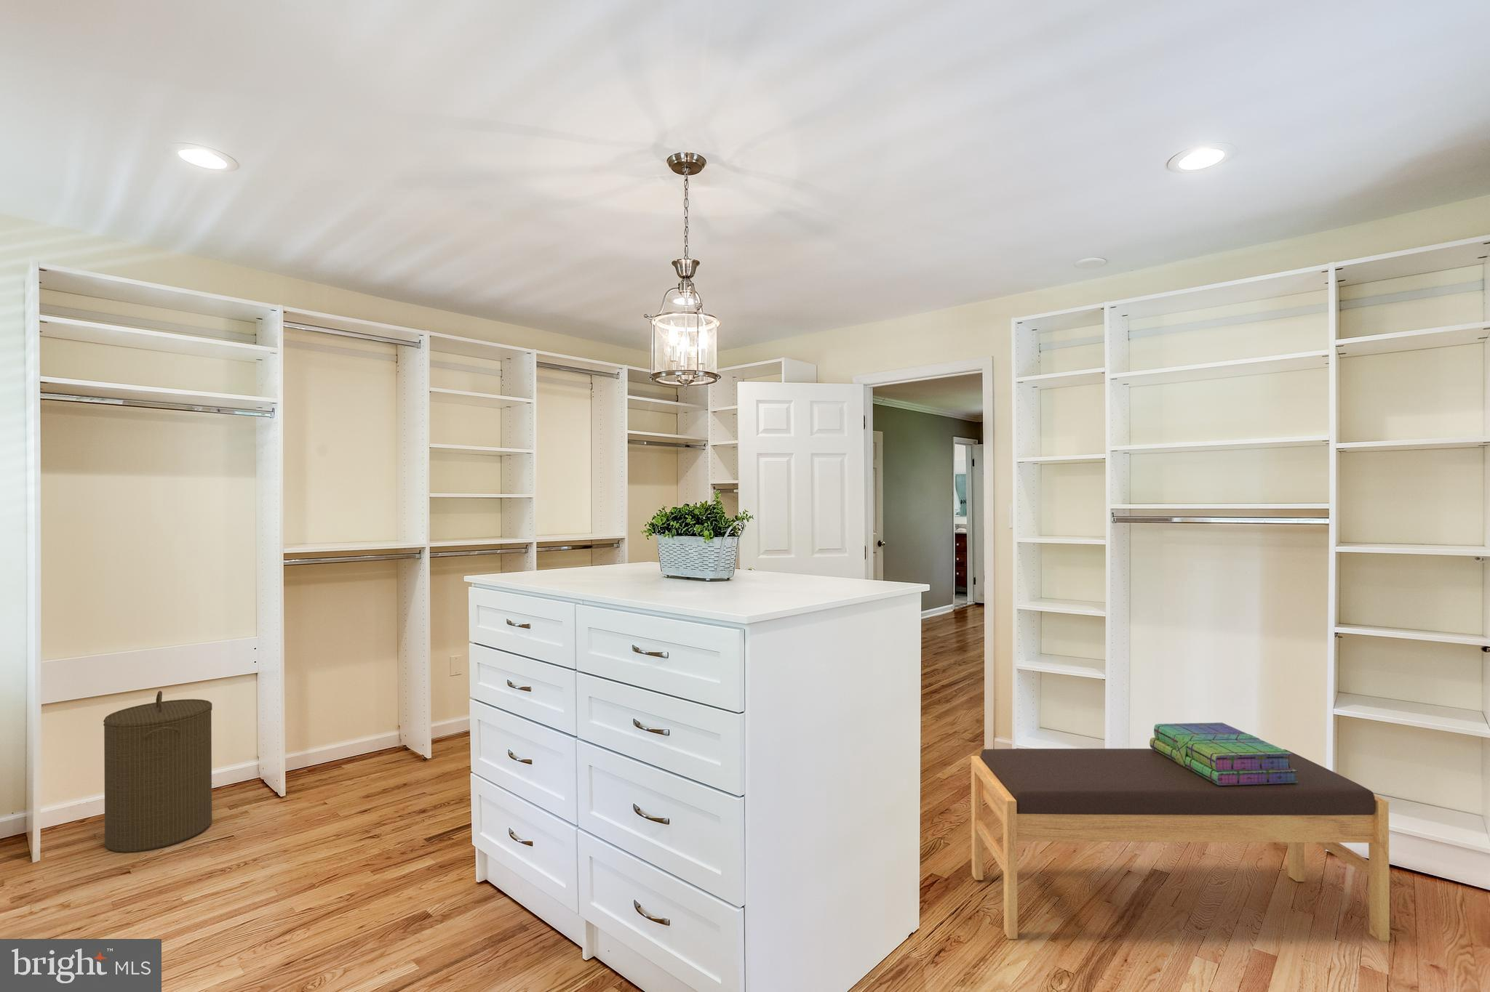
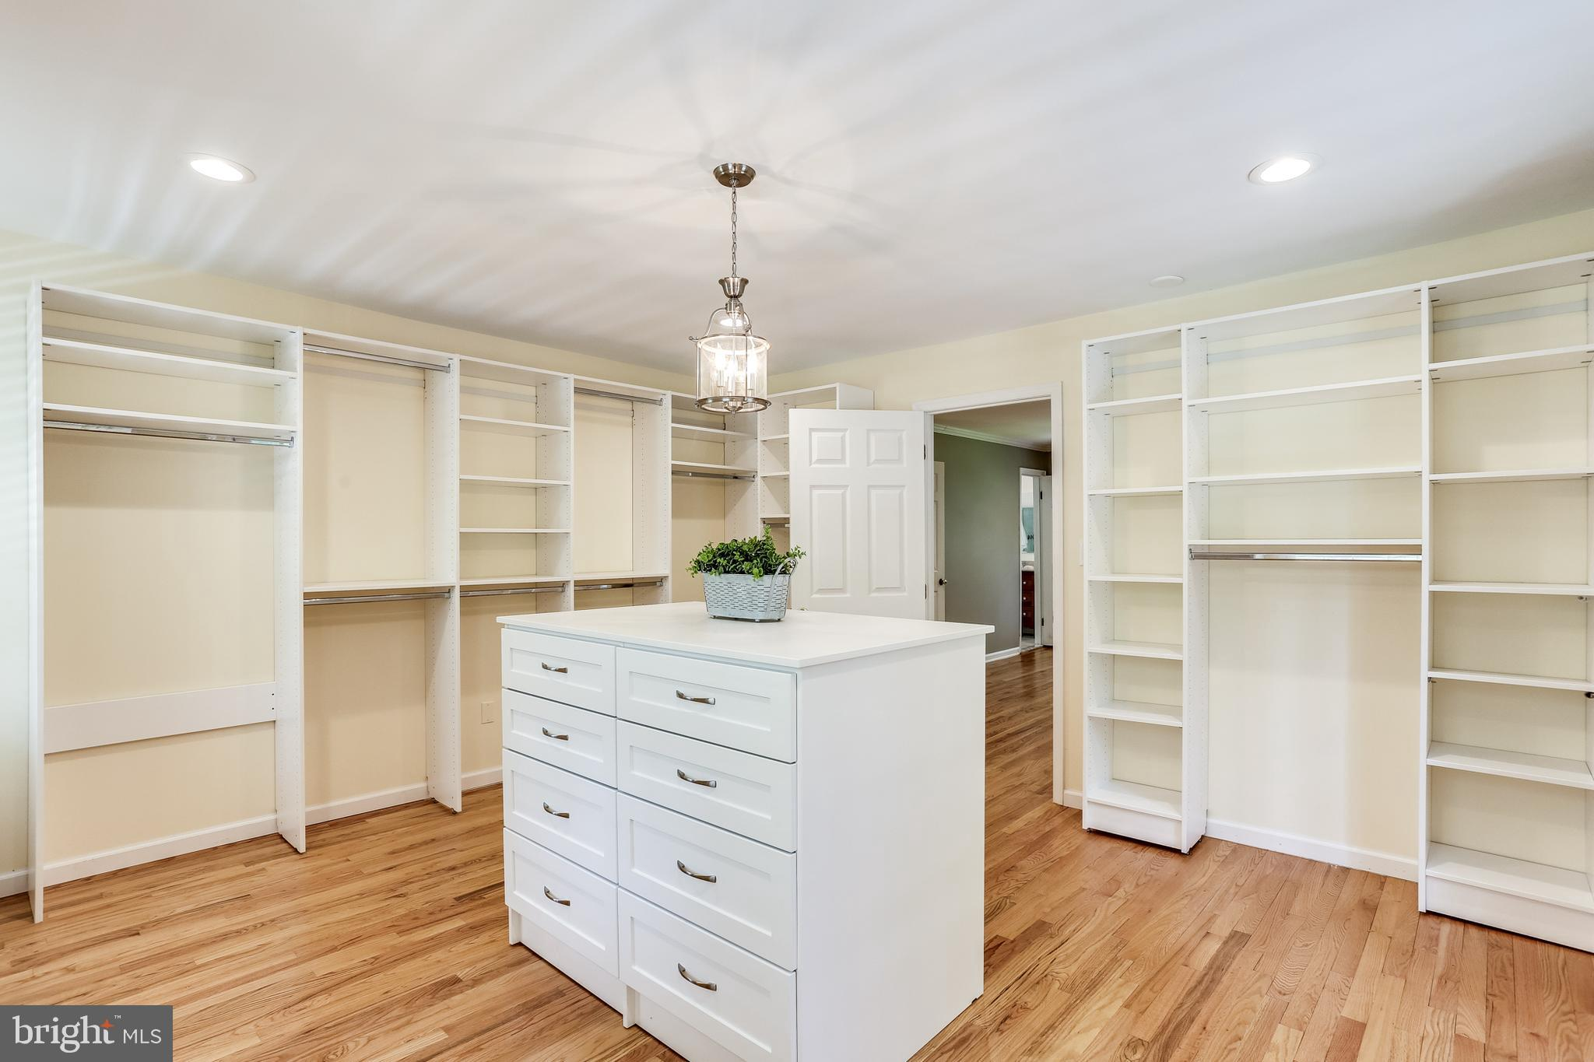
- bench [970,747,1390,942]
- stack of books [1149,722,1298,786]
- laundry hamper [103,691,213,854]
